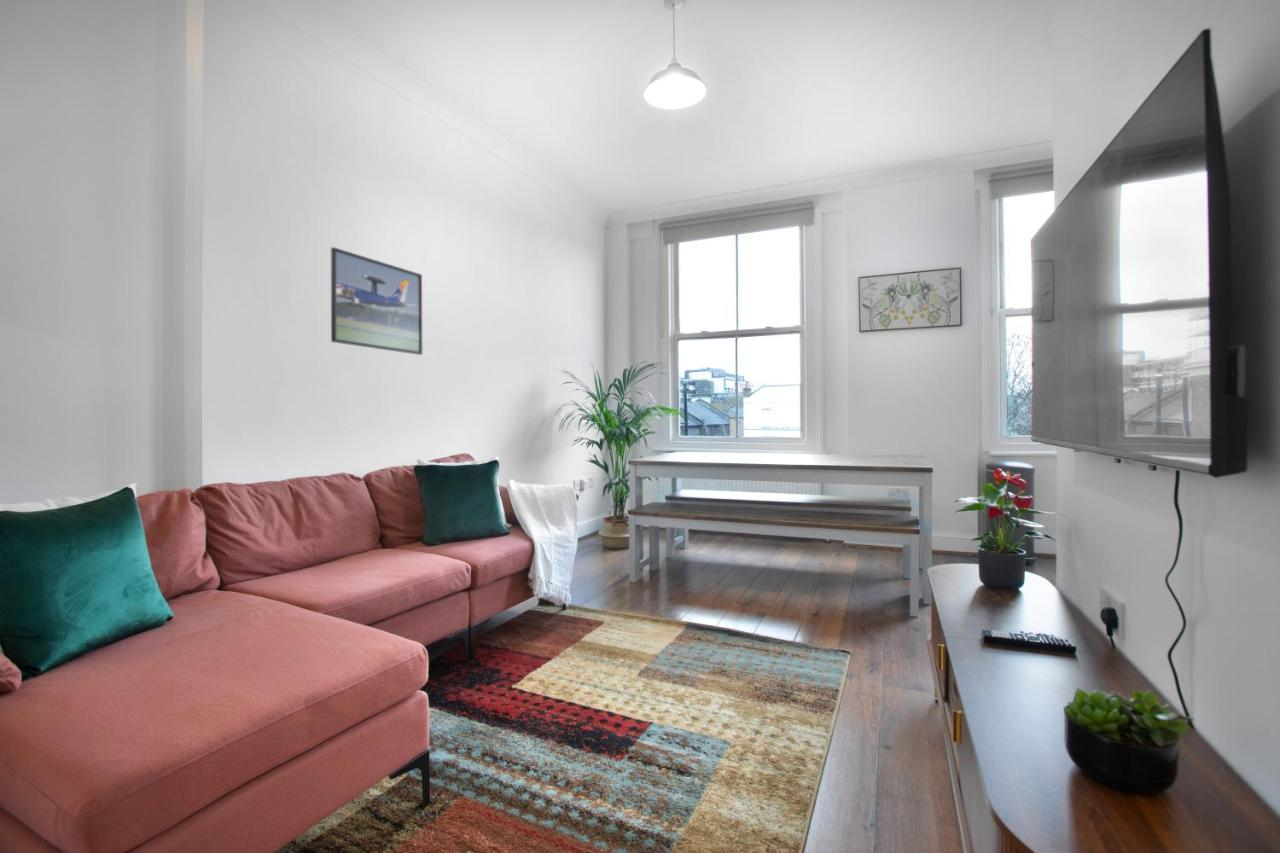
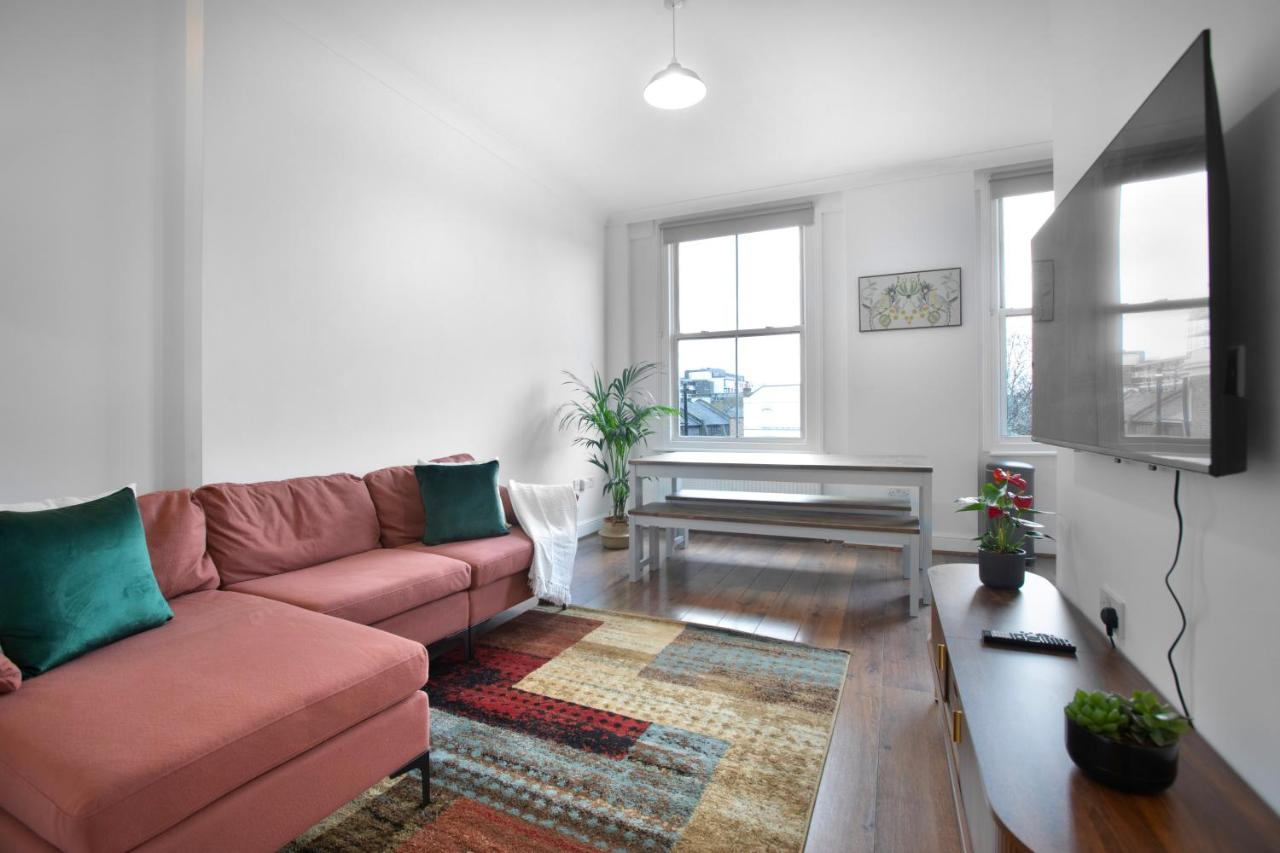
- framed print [330,246,423,356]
